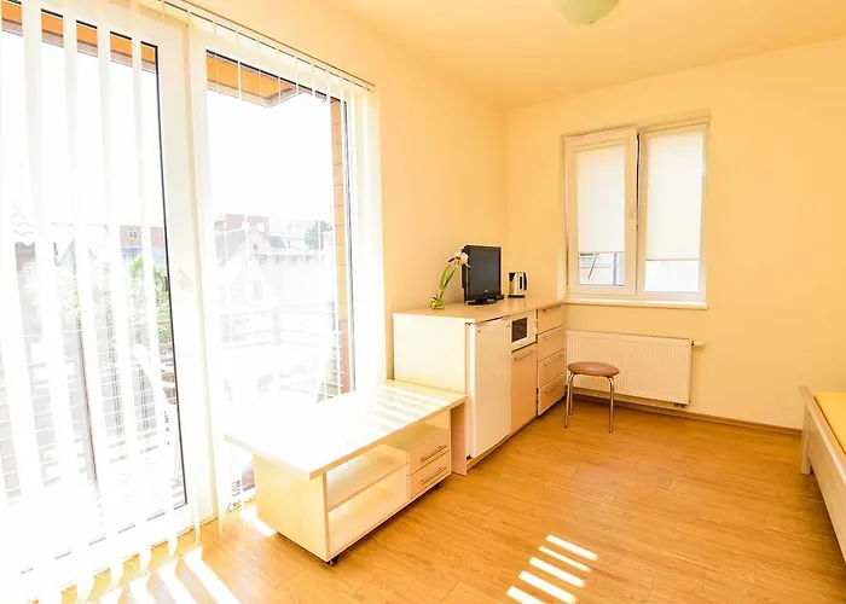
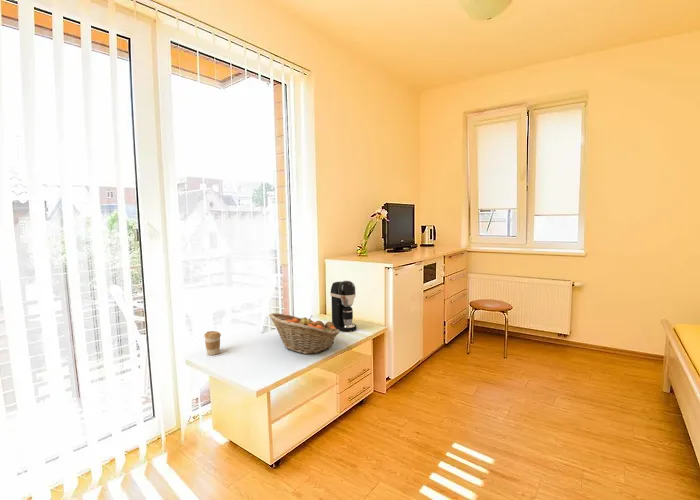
+ fruit basket [268,312,341,355]
+ coffee cup [203,330,222,356]
+ coffee maker [329,280,358,333]
